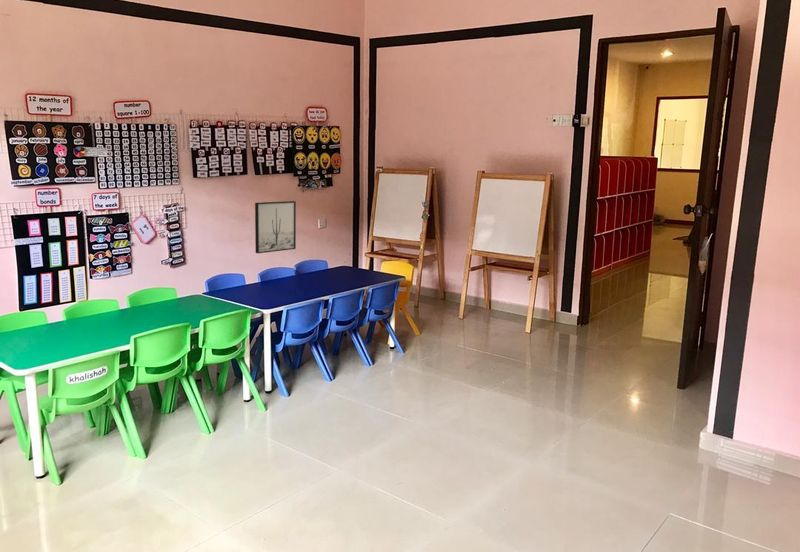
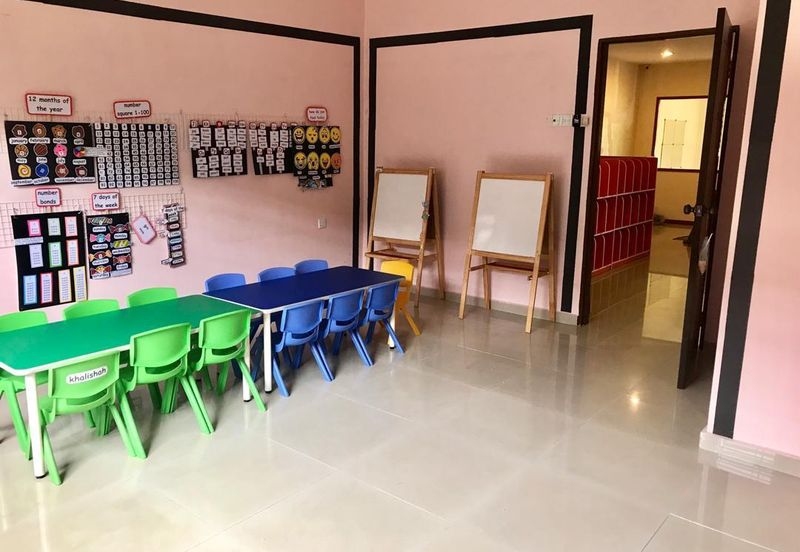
- wall art [254,200,297,254]
